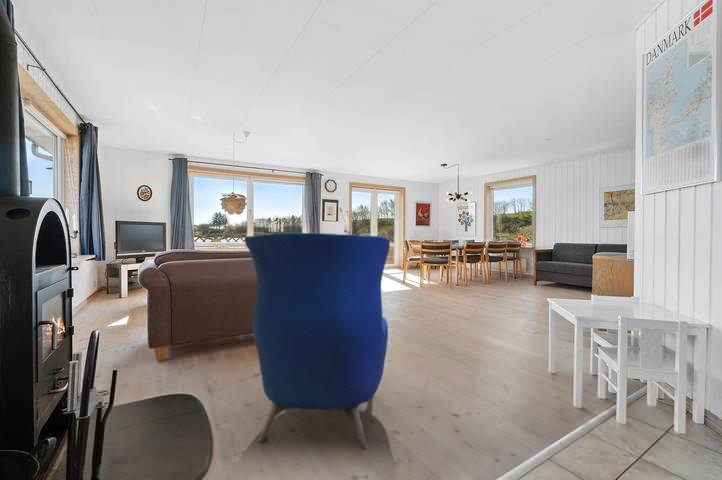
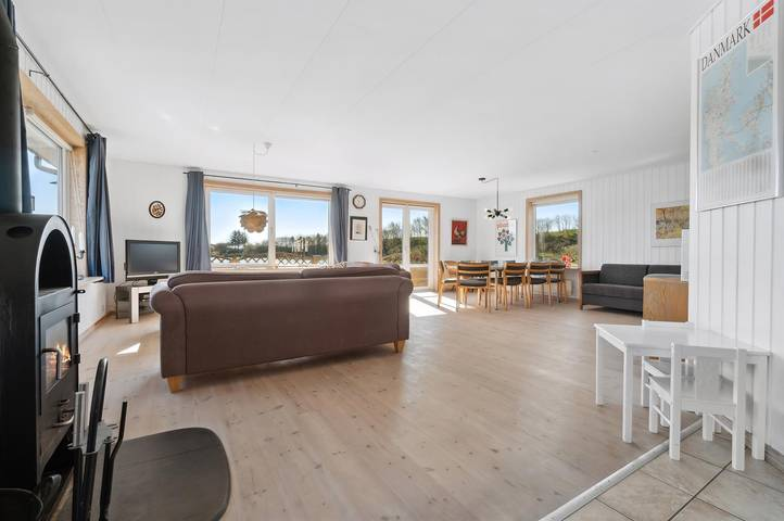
- armchair [244,232,391,450]
